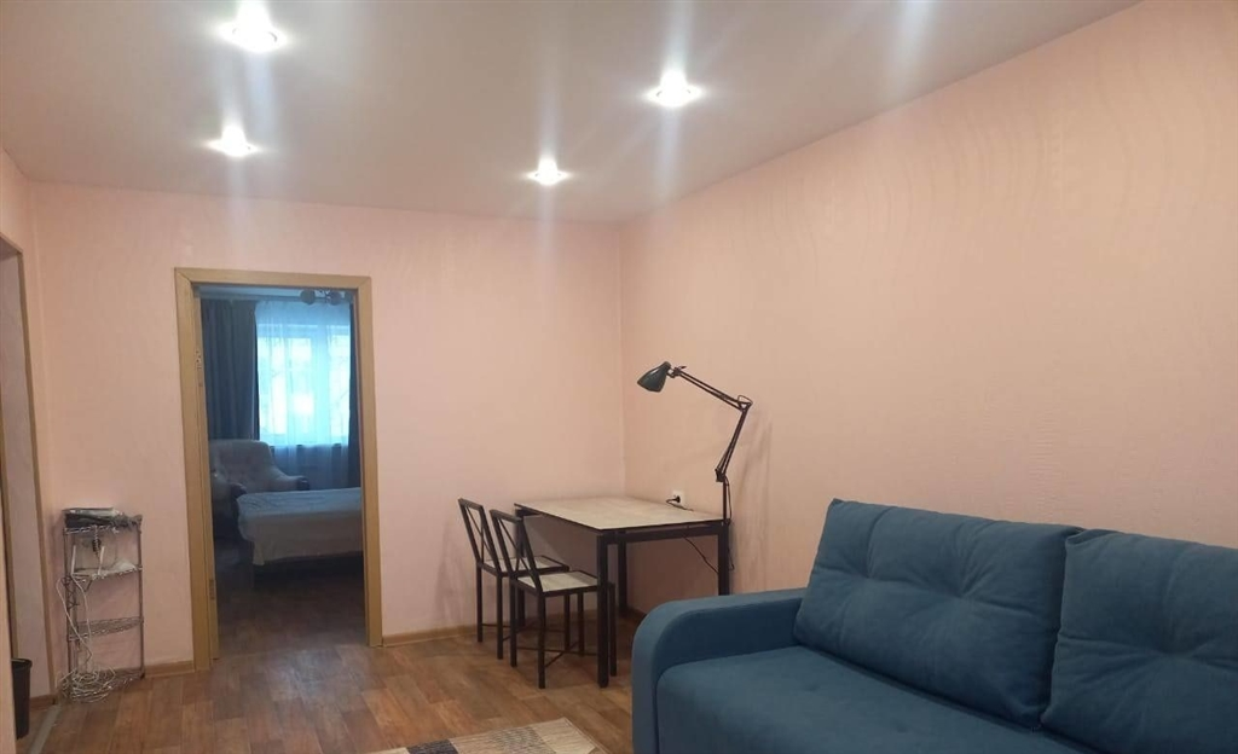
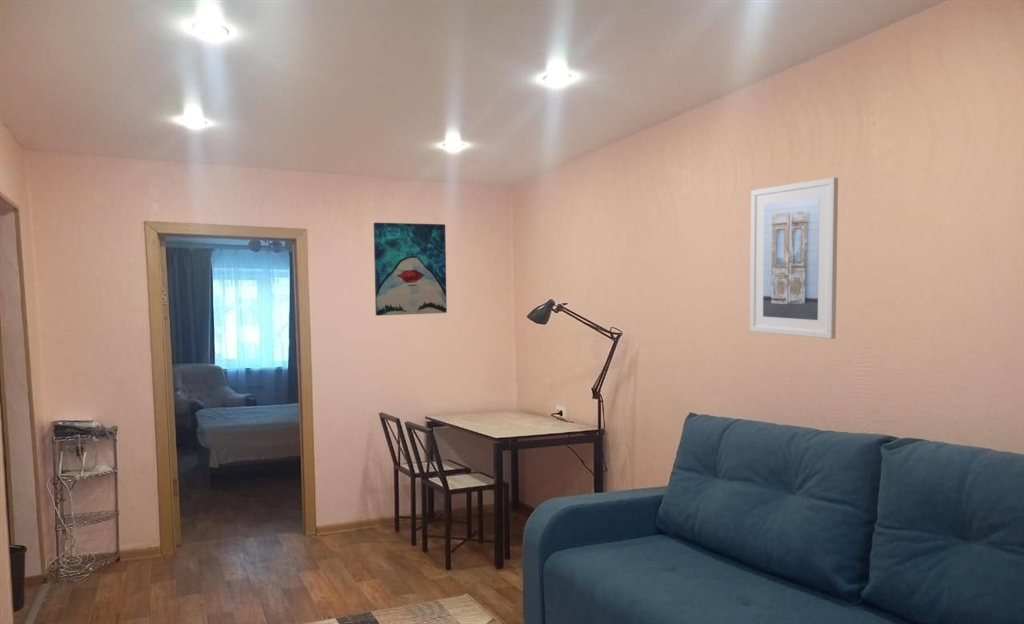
+ wall art [373,222,448,317]
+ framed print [749,176,839,340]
